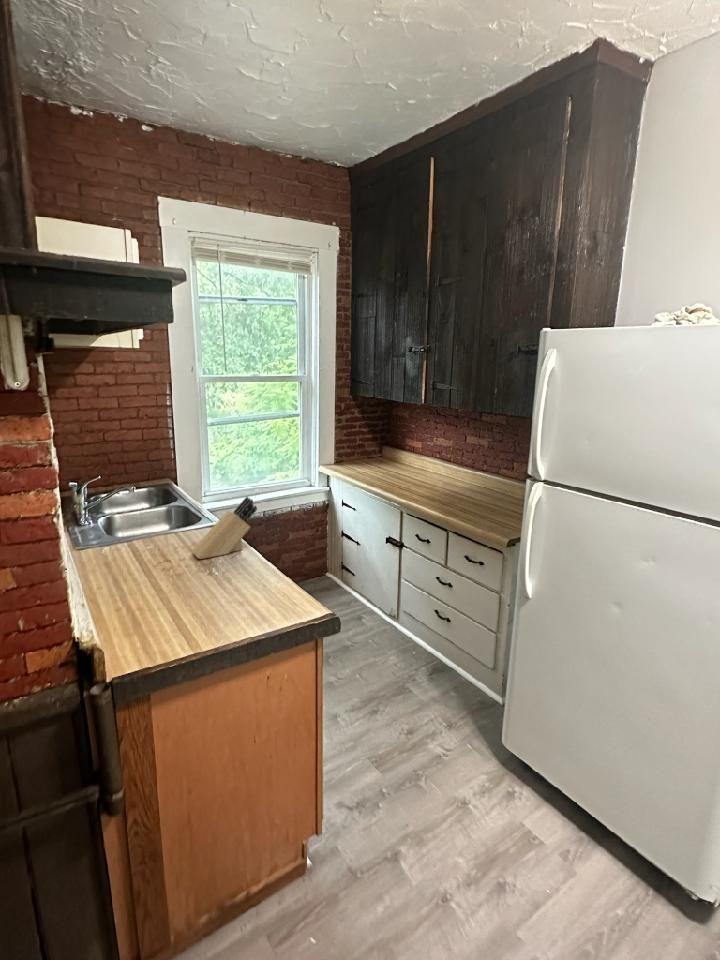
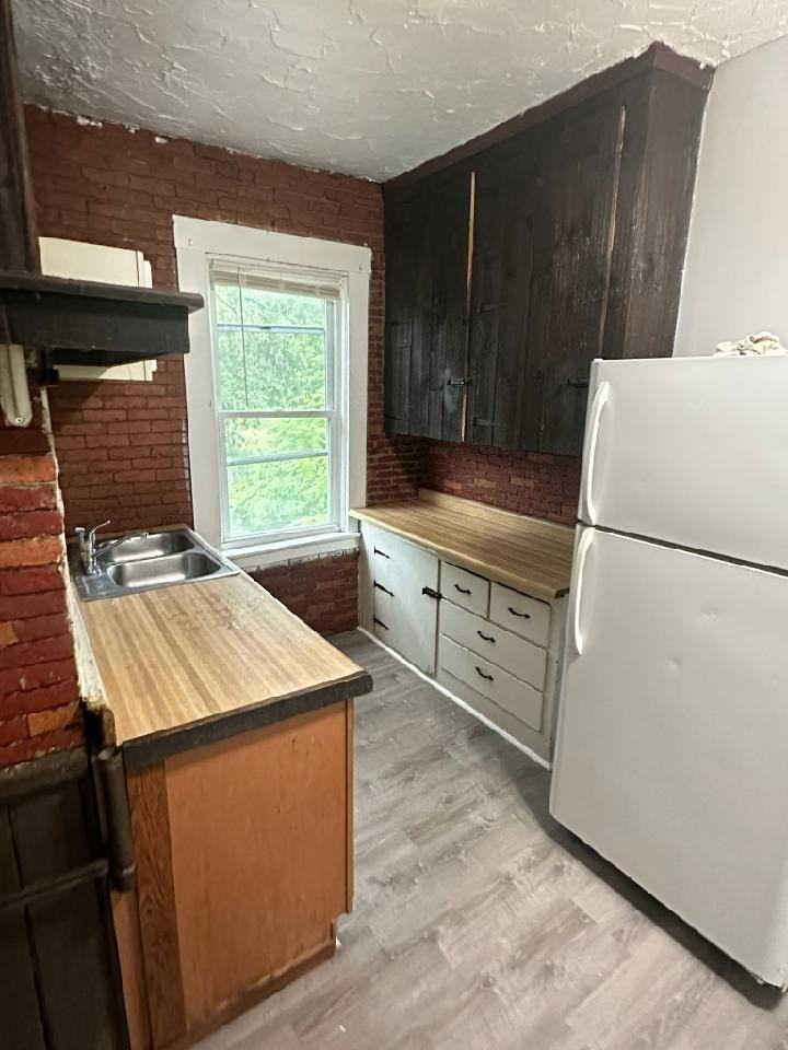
- knife block [191,496,258,560]
